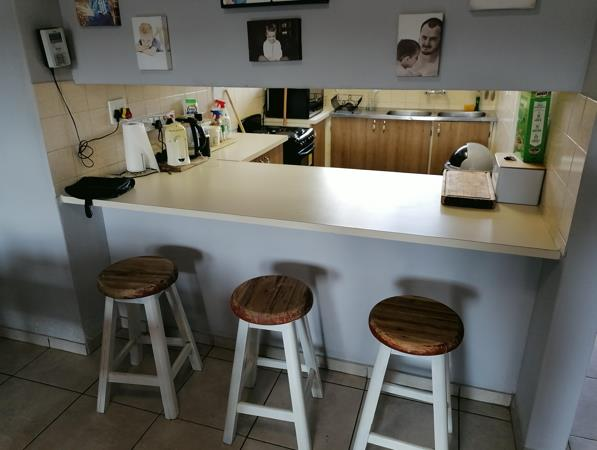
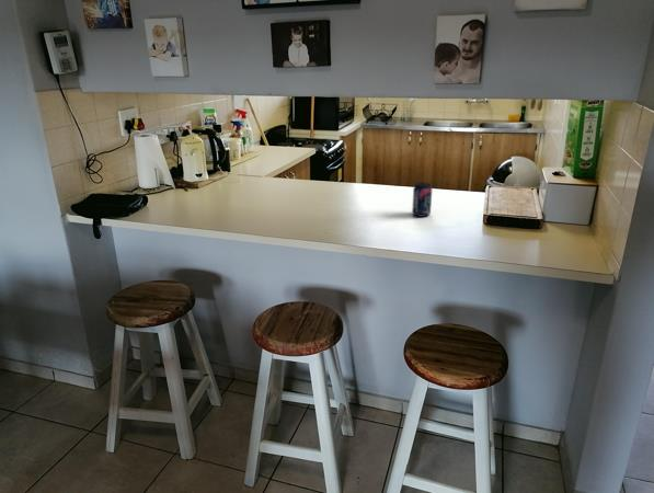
+ beverage can [411,182,433,218]
